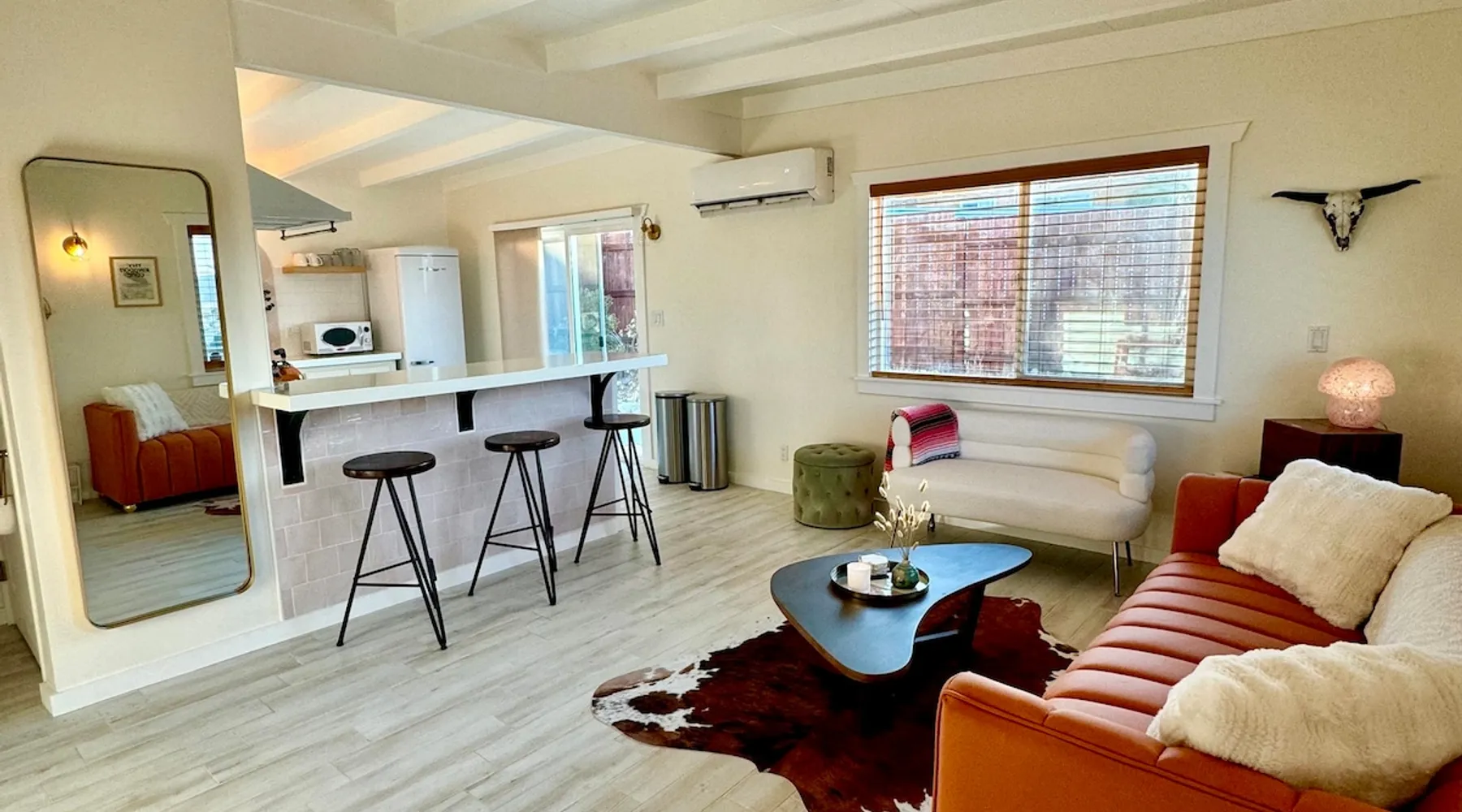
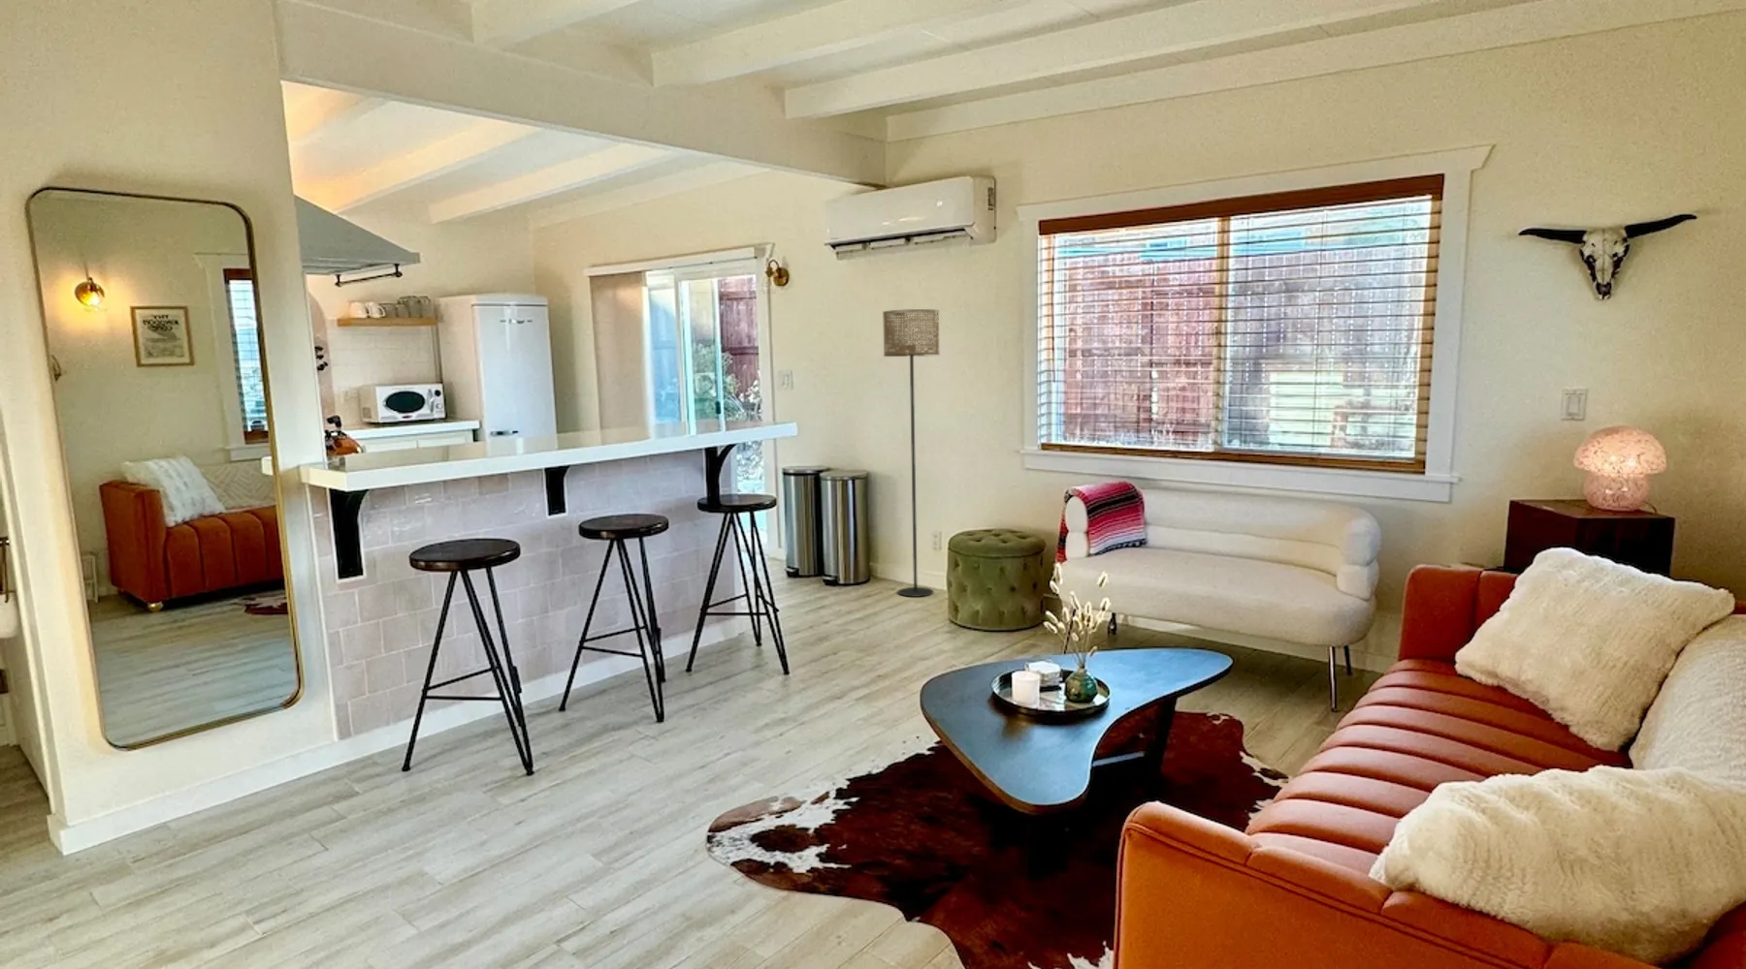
+ floor lamp [881,308,941,598]
